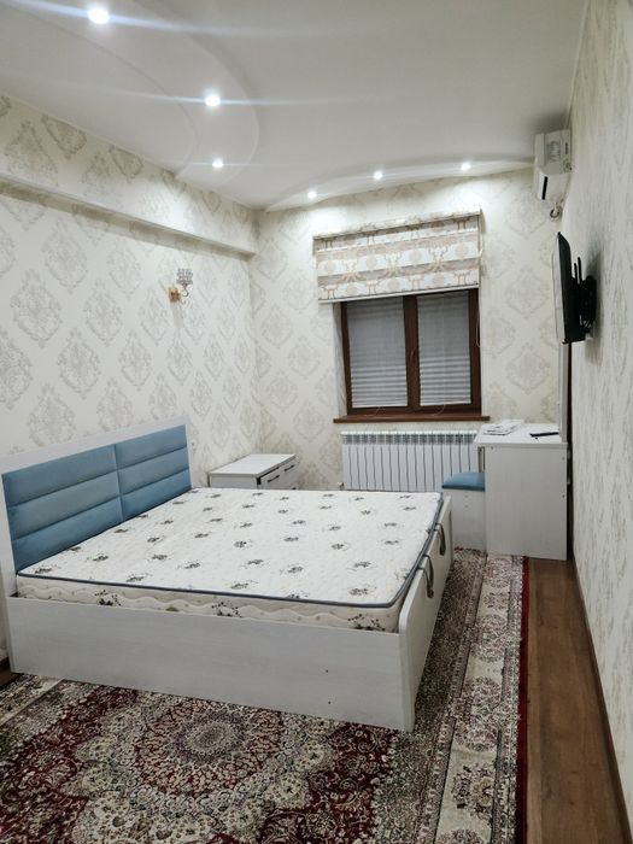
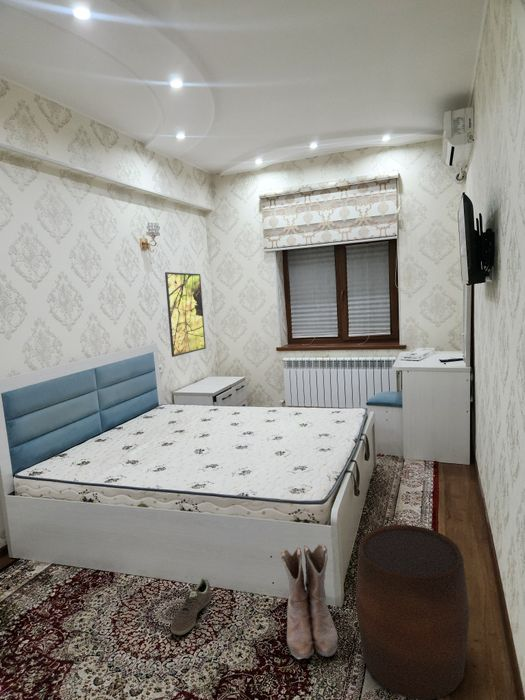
+ boots [279,543,339,660]
+ sneaker [170,576,212,636]
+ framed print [164,271,207,358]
+ stool [355,524,471,700]
